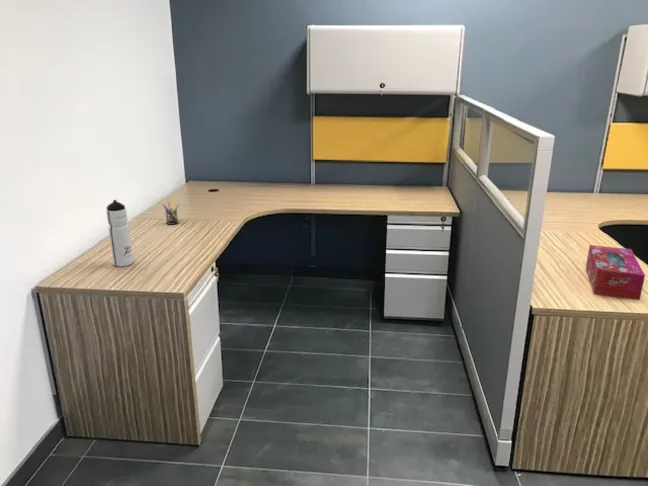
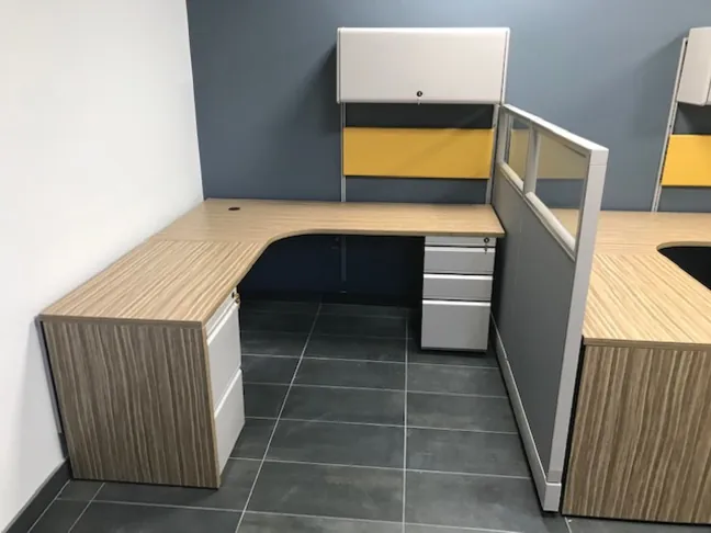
- pen holder [162,200,180,226]
- water bottle [105,199,134,267]
- tissue box [585,244,646,301]
